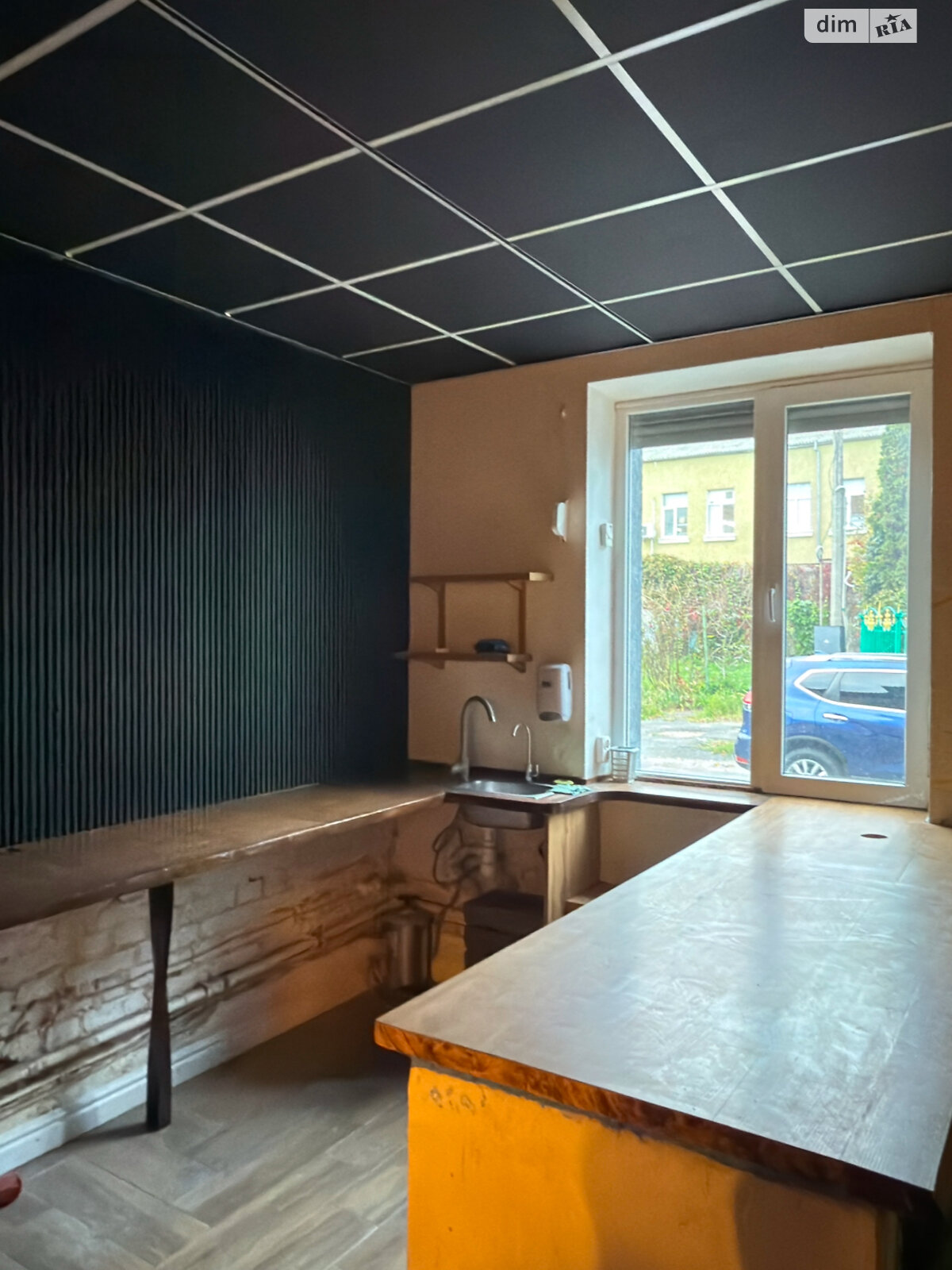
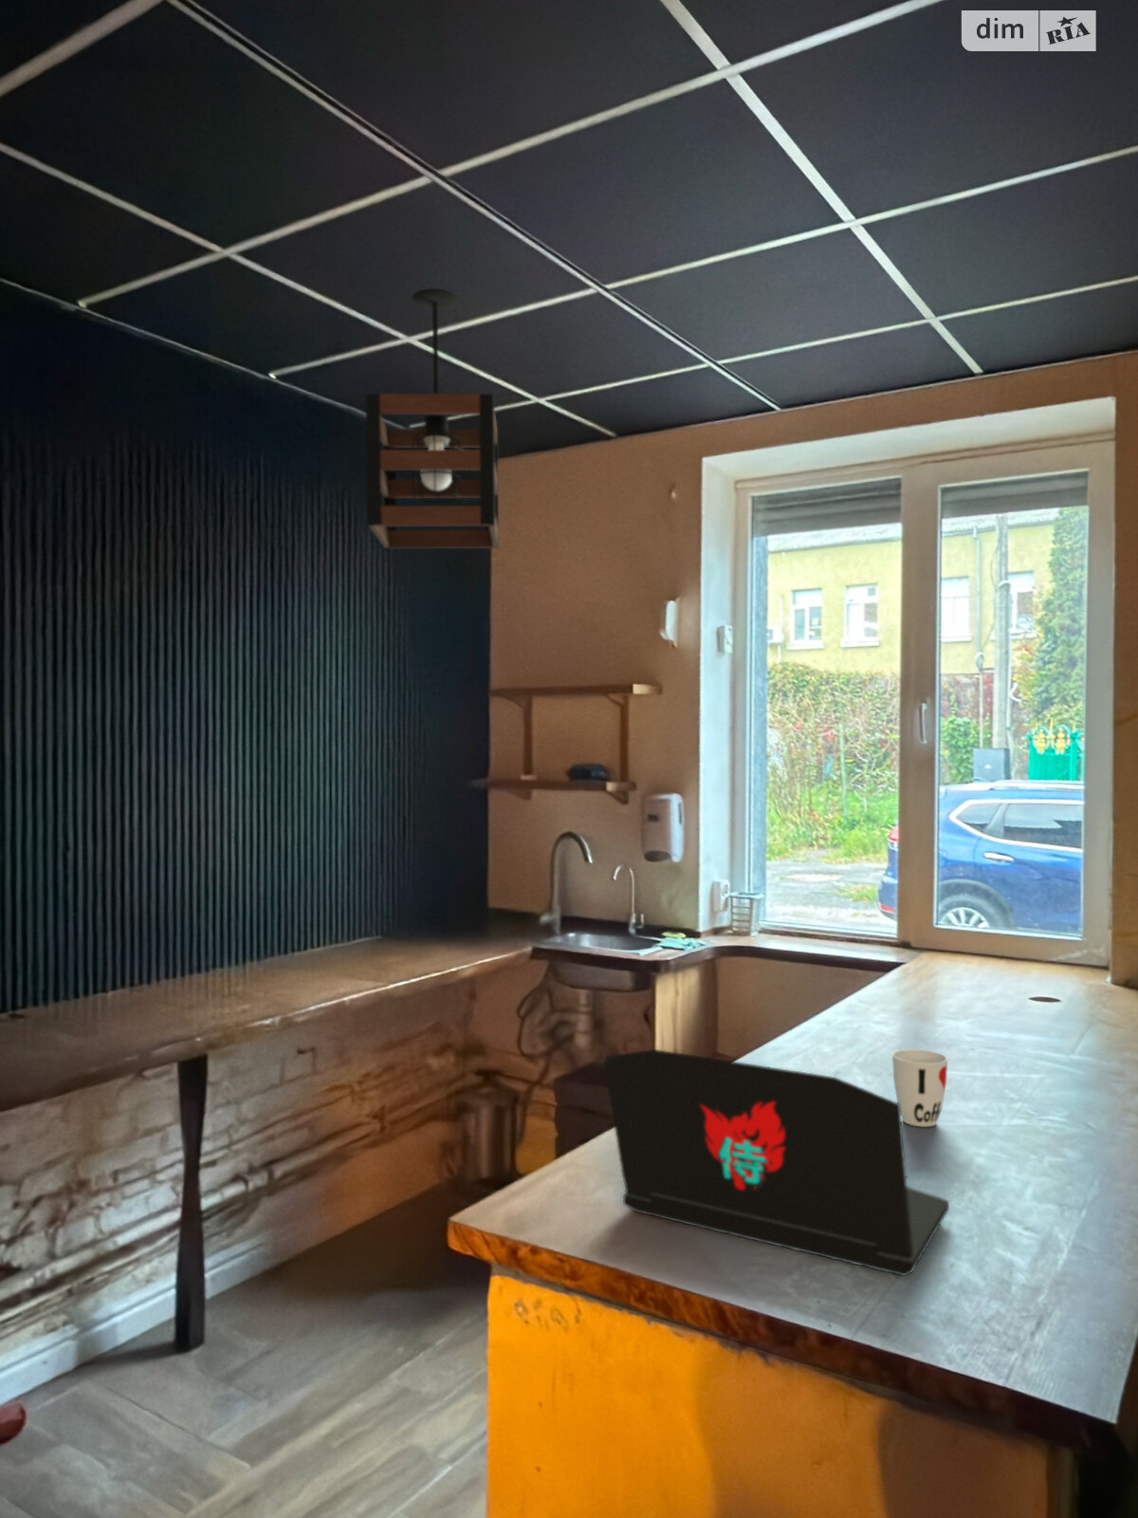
+ pendant light [365,288,500,550]
+ cup [892,1048,948,1127]
+ laptop [604,1048,950,1277]
